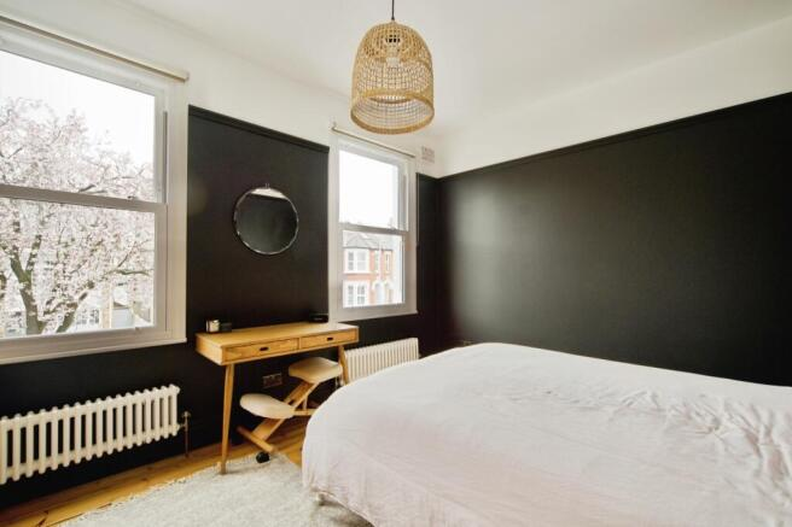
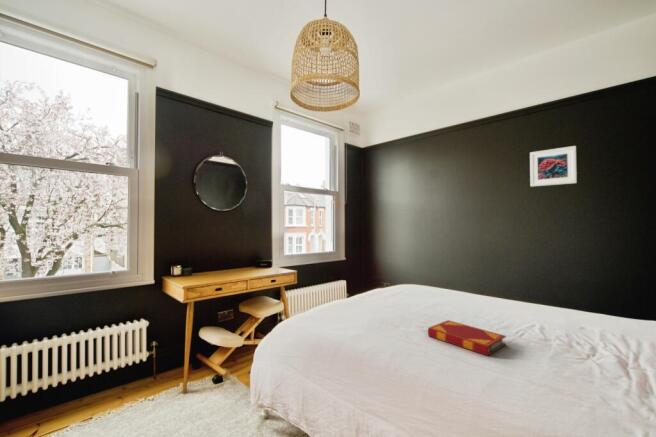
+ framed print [529,145,578,188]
+ hardback book [427,319,507,357]
